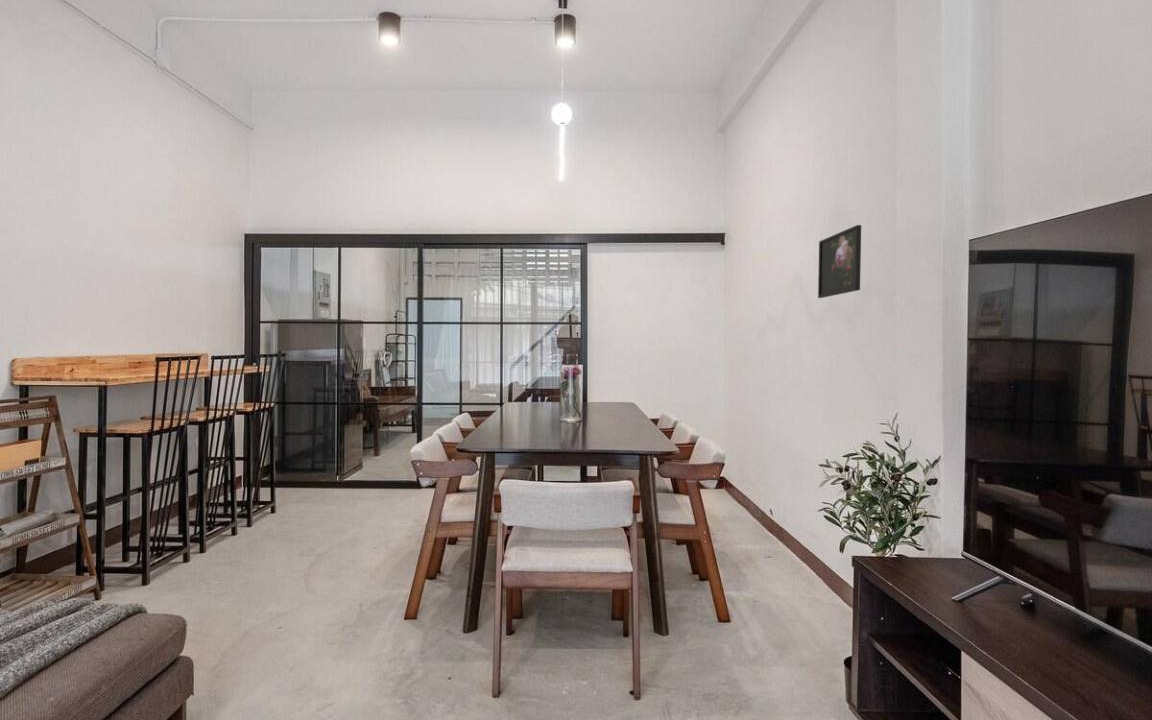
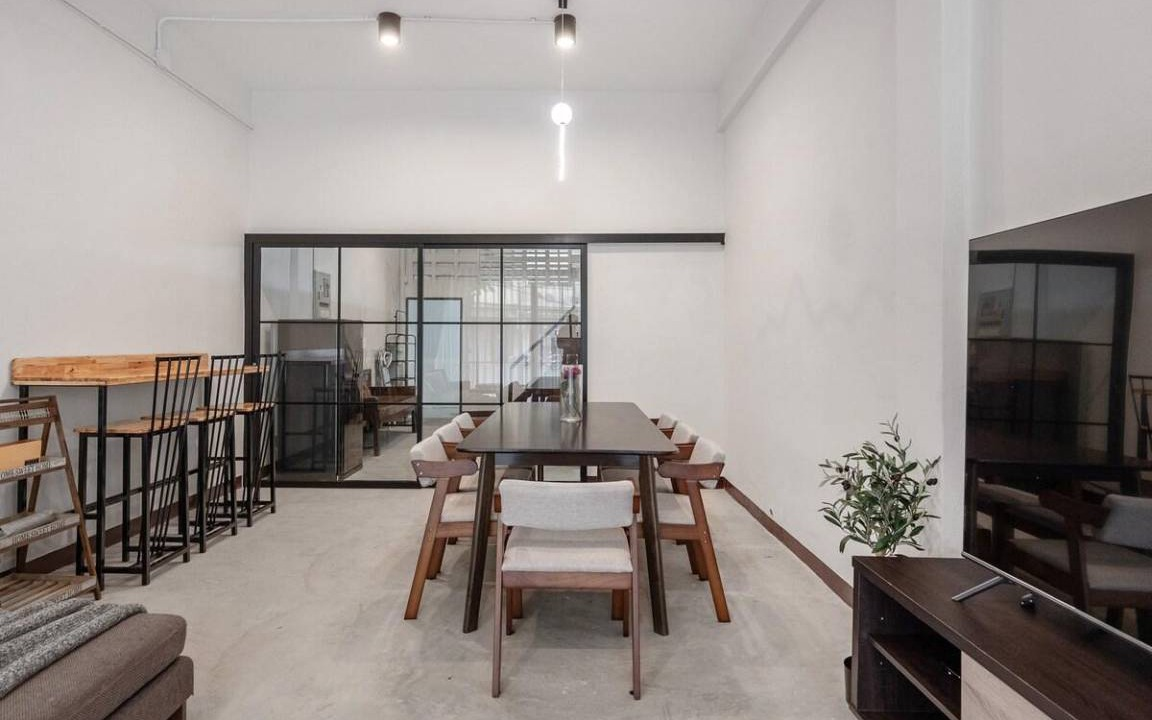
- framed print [817,224,862,299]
